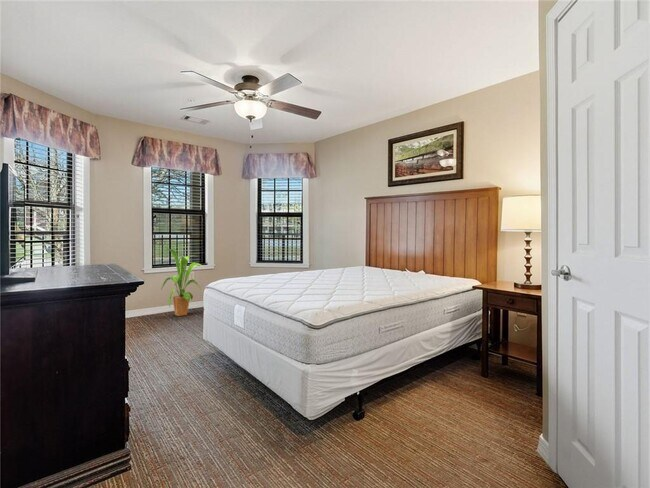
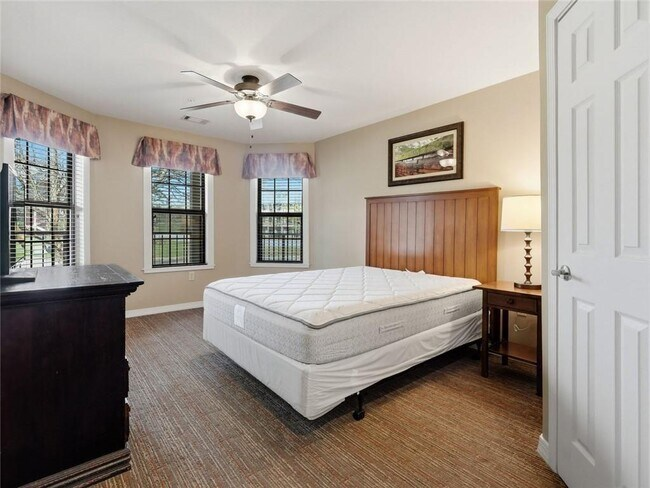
- house plant [160,248,206,317]
